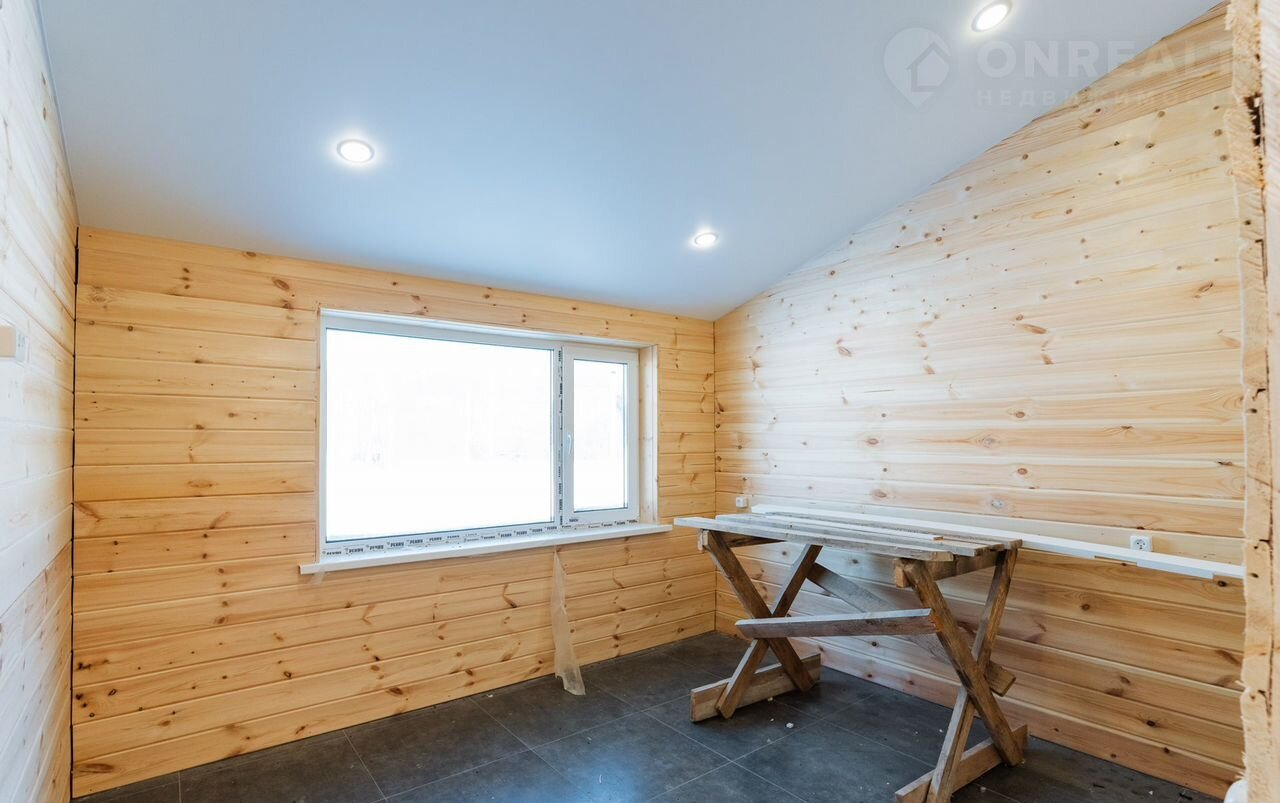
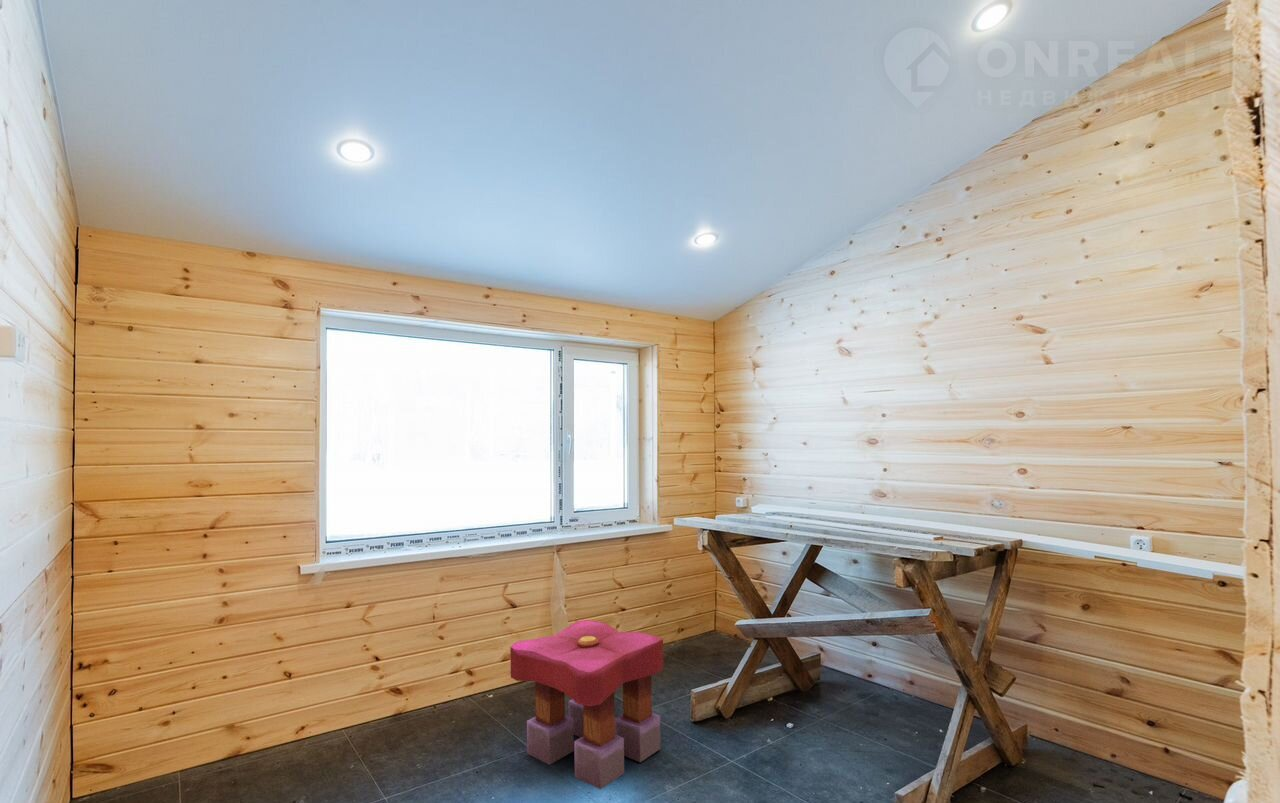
+ stool [509,619,665,790]
